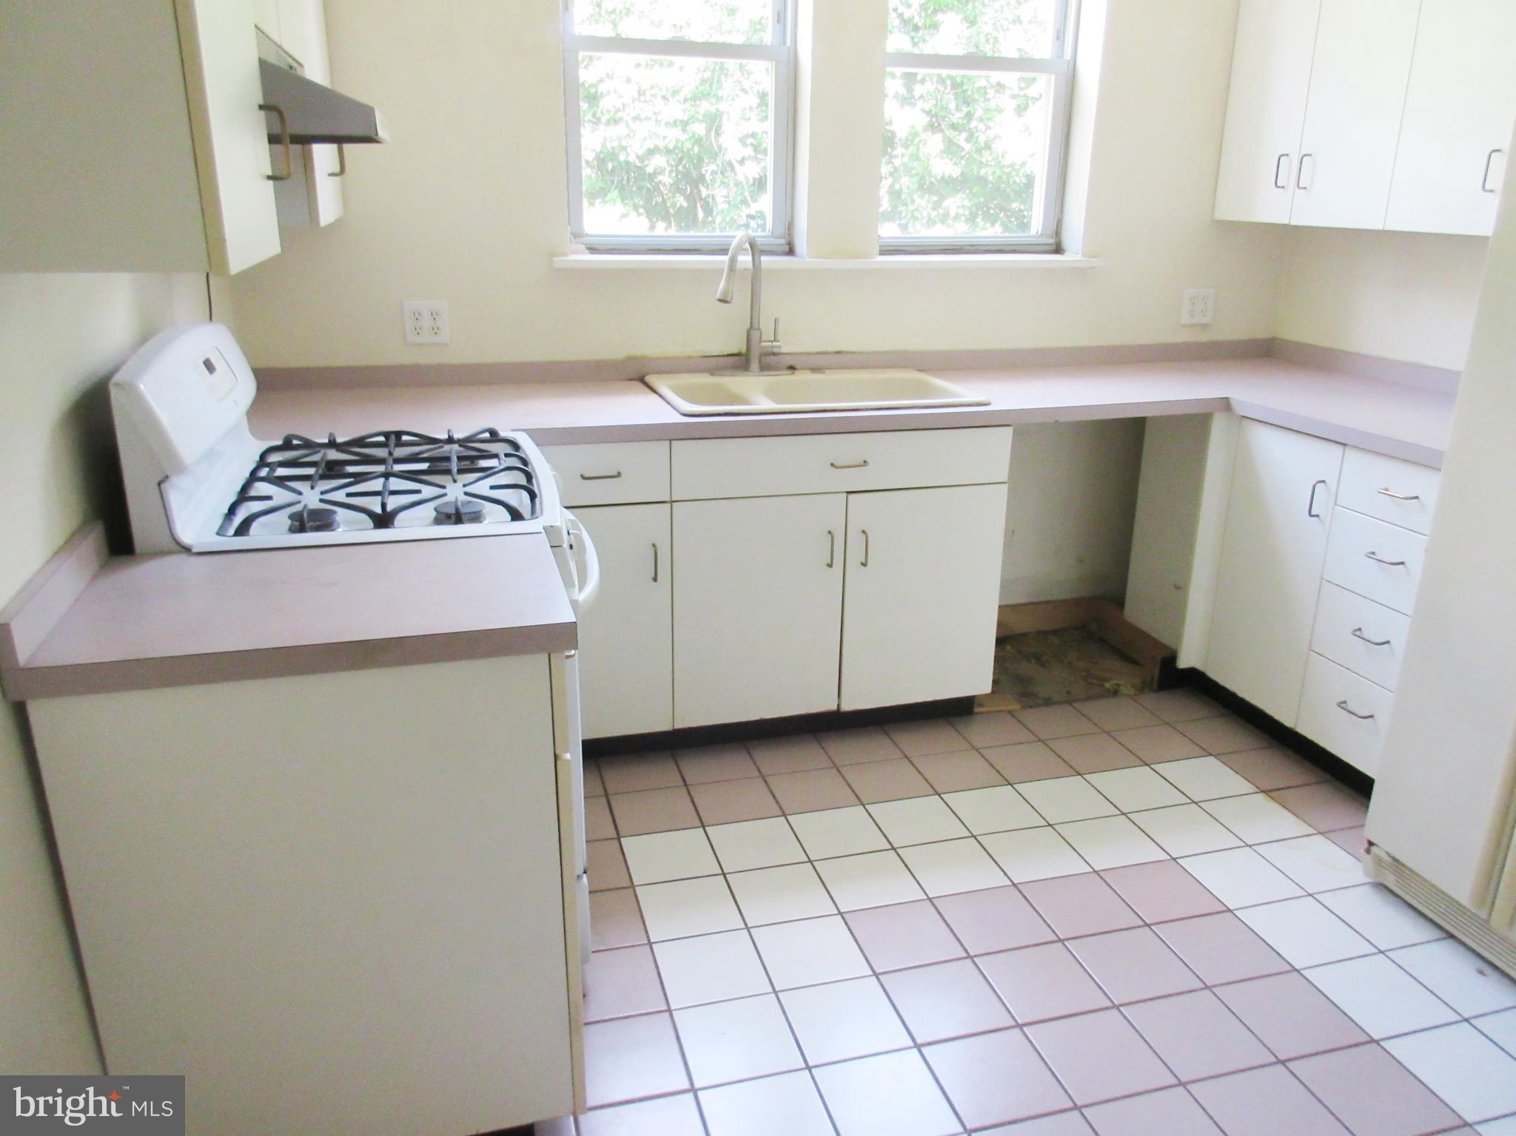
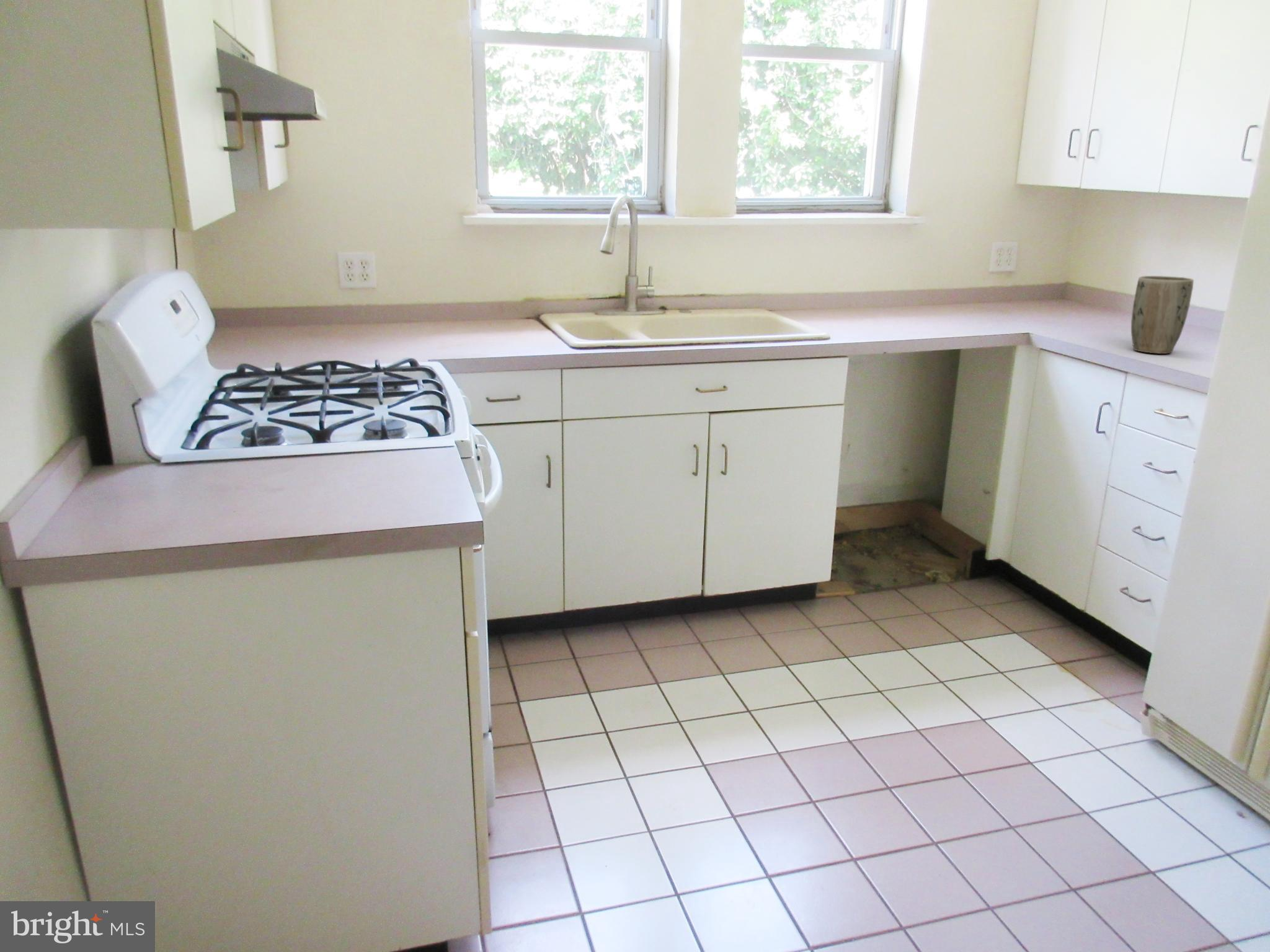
+ plant pot [1130,275,1194,355]
